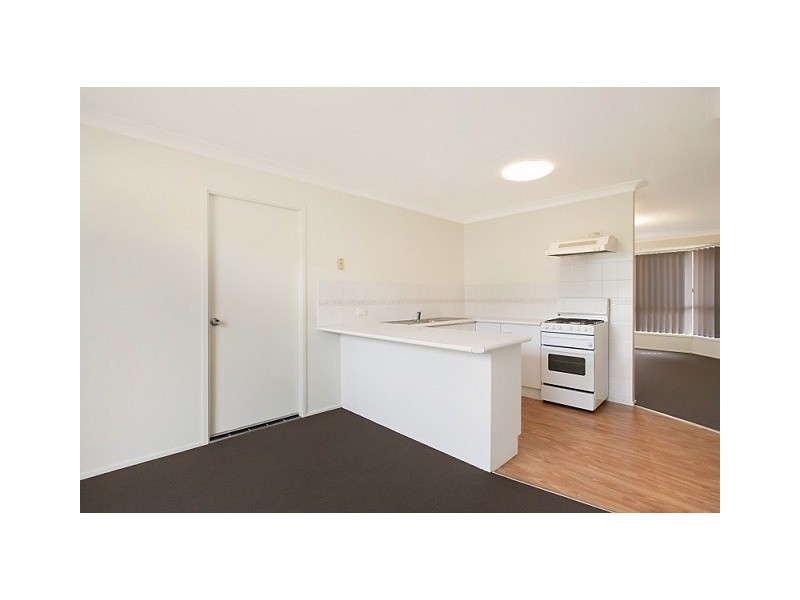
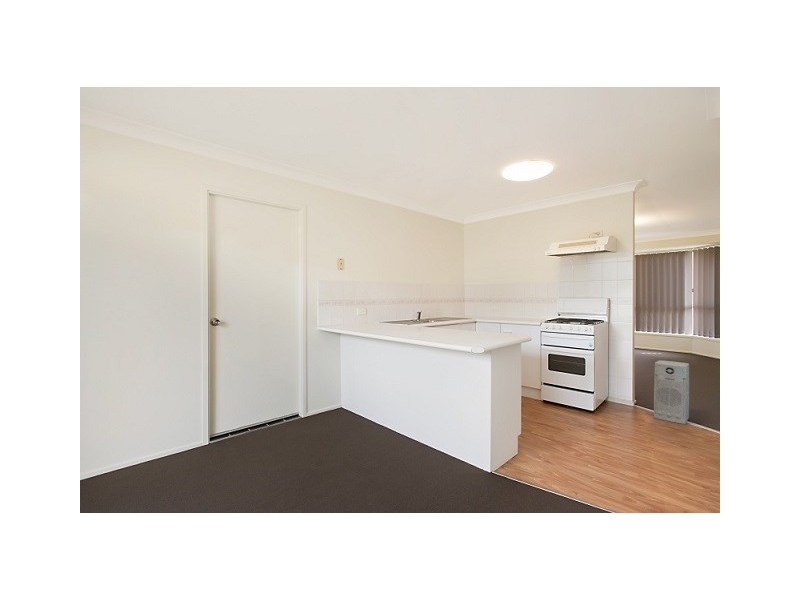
+ air purifier [653,360,690,425]
